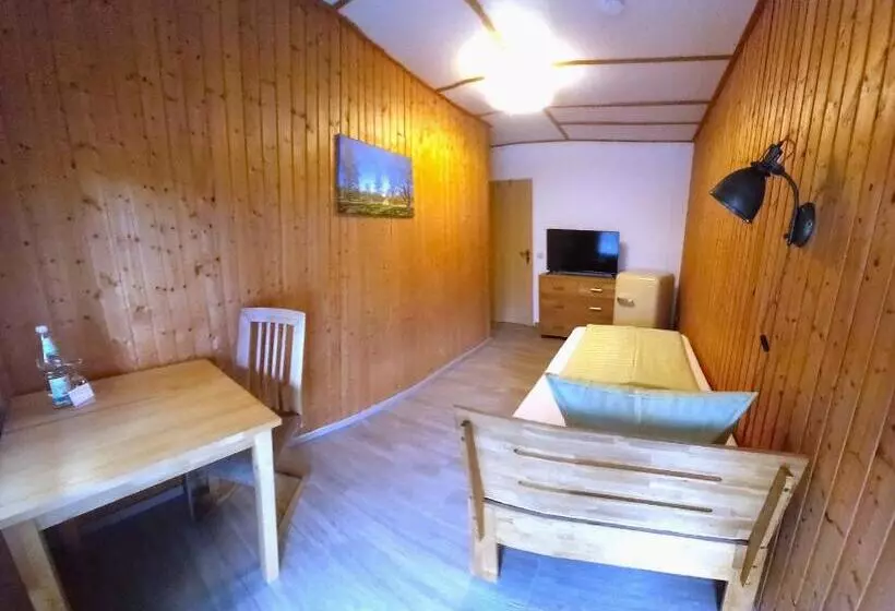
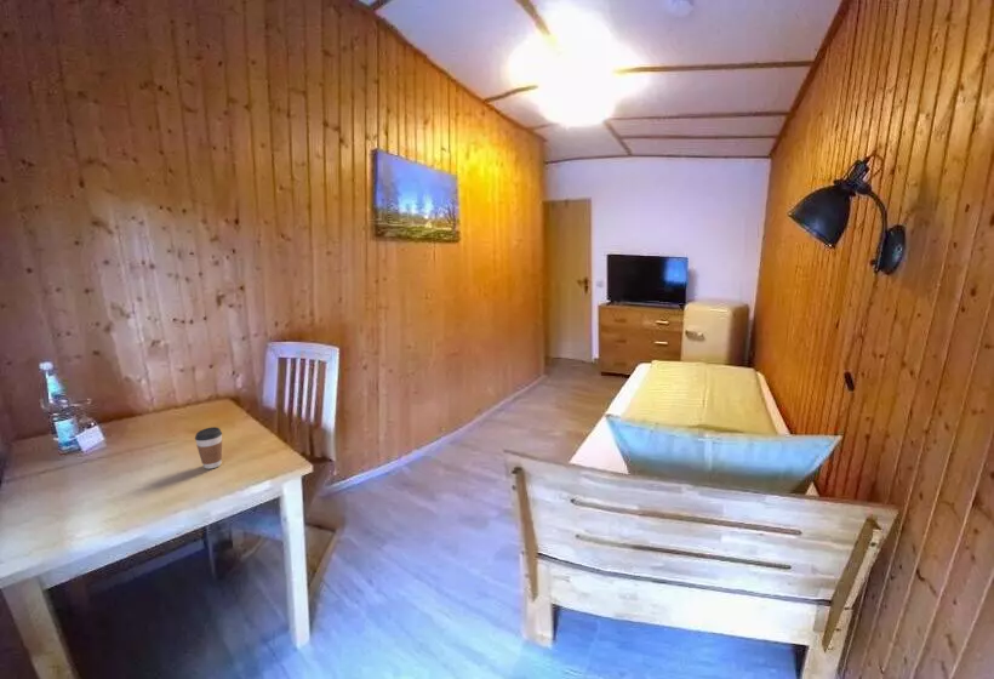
+ coffee cup [194,426,223,470]
